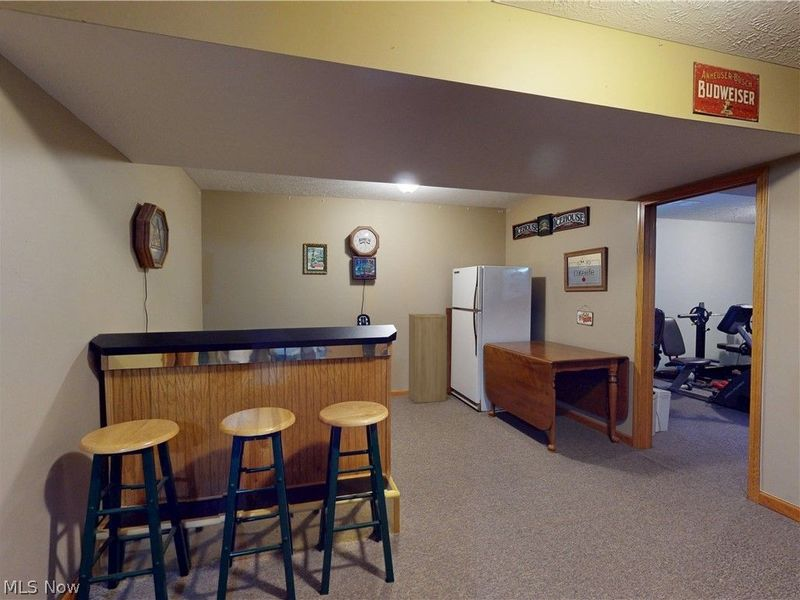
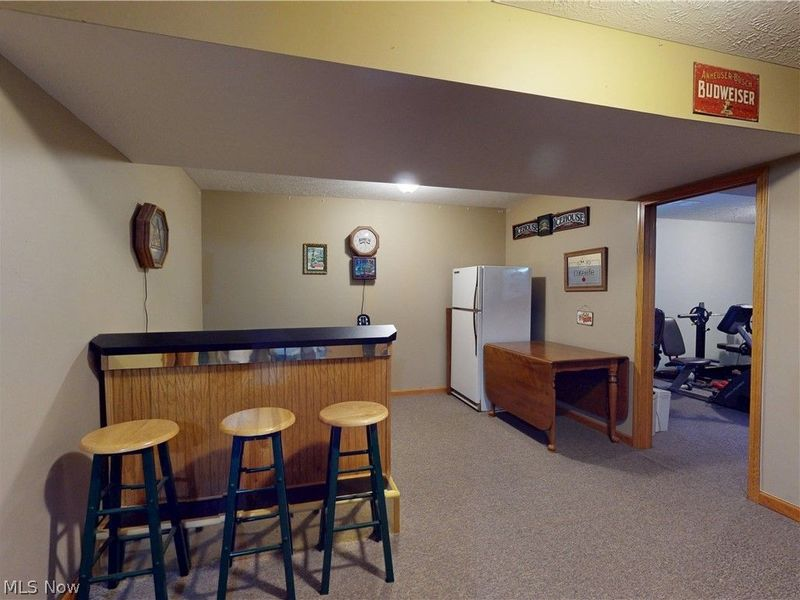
- storage cabinet [408,313,448,404]
